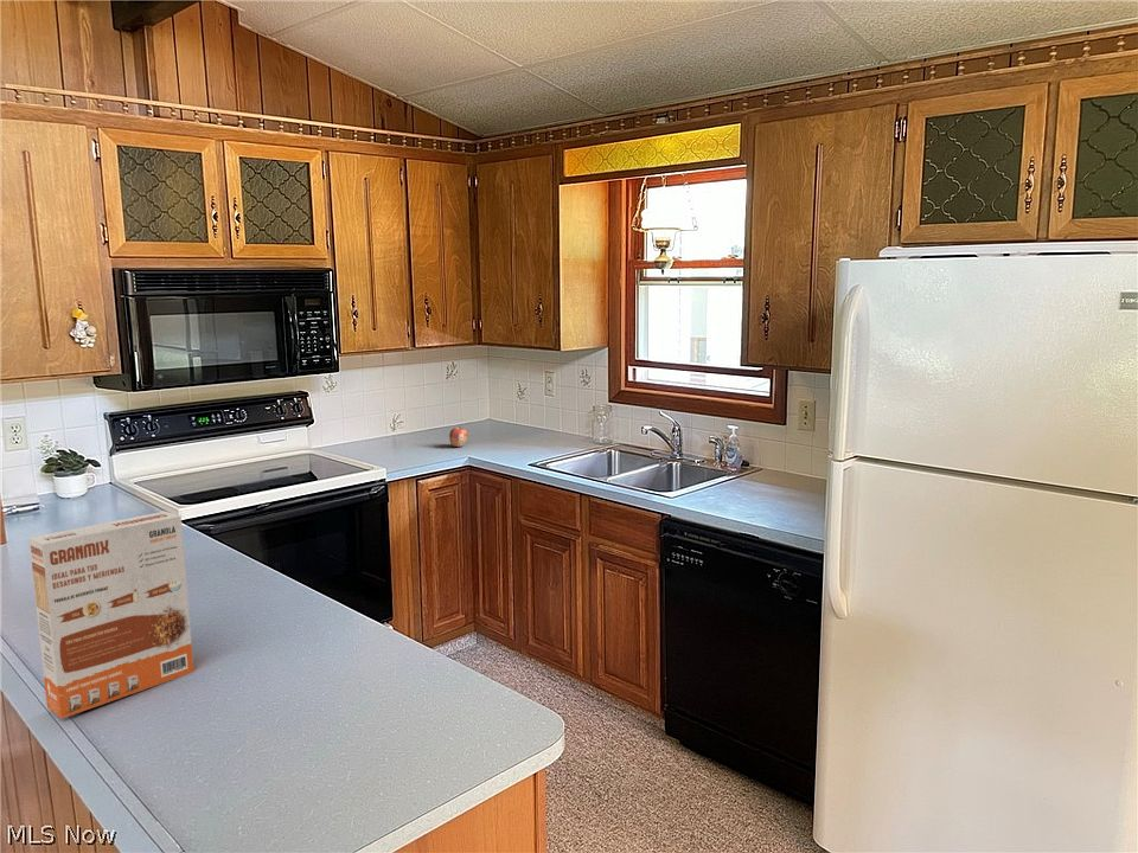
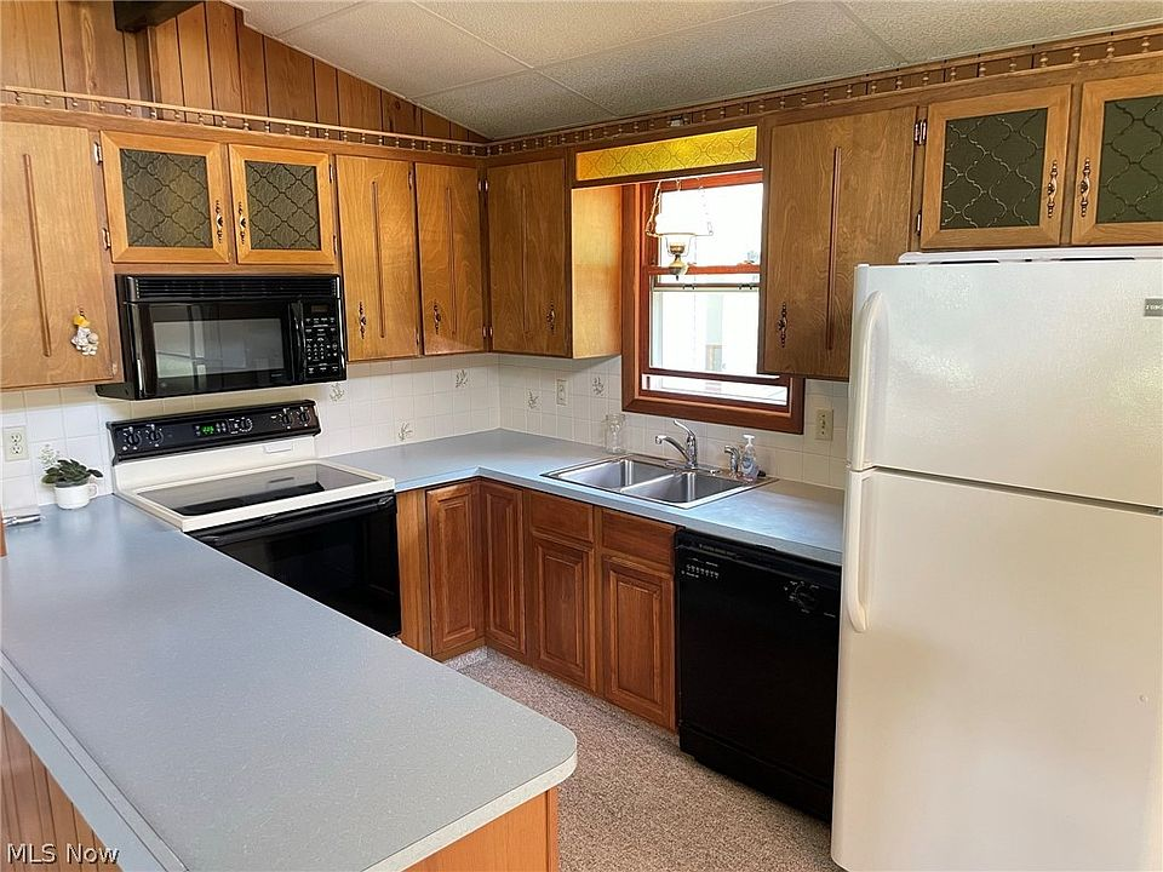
- fruit [448,425,469,448]
- cereal box [27,511,194,719]
